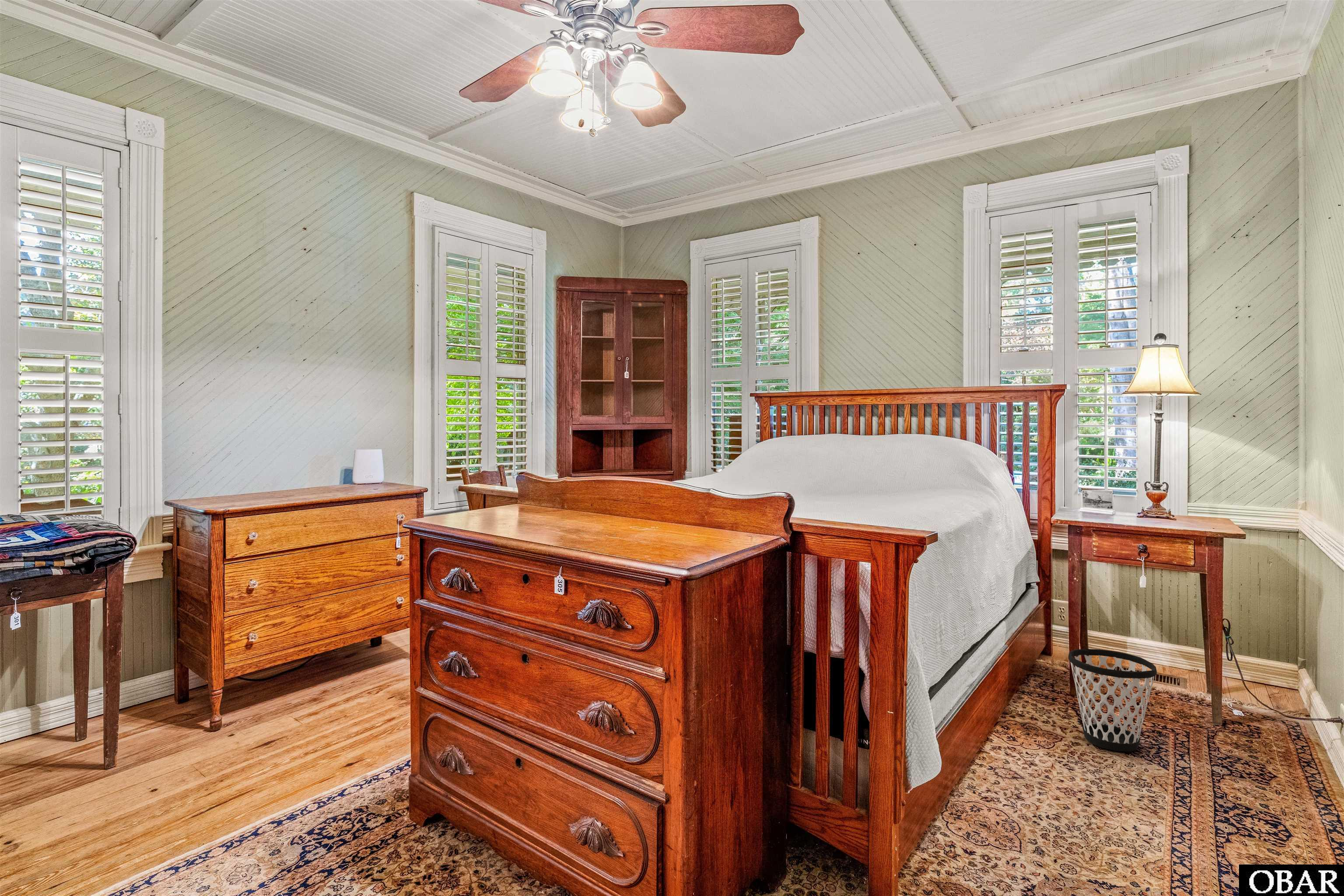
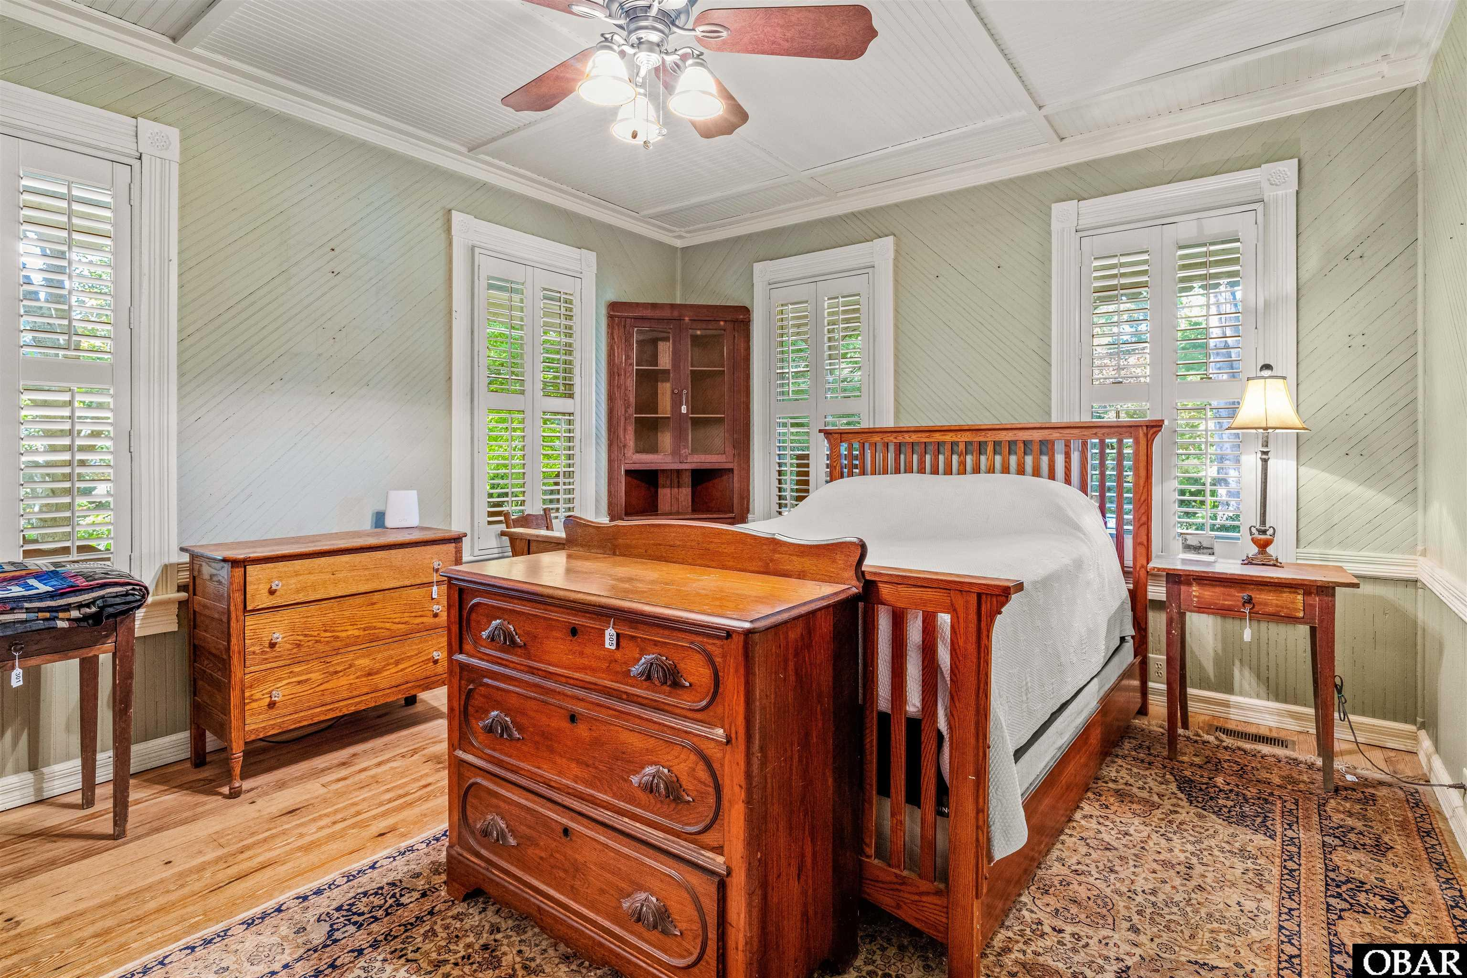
- wastebasket [1068,648,1157,752]
